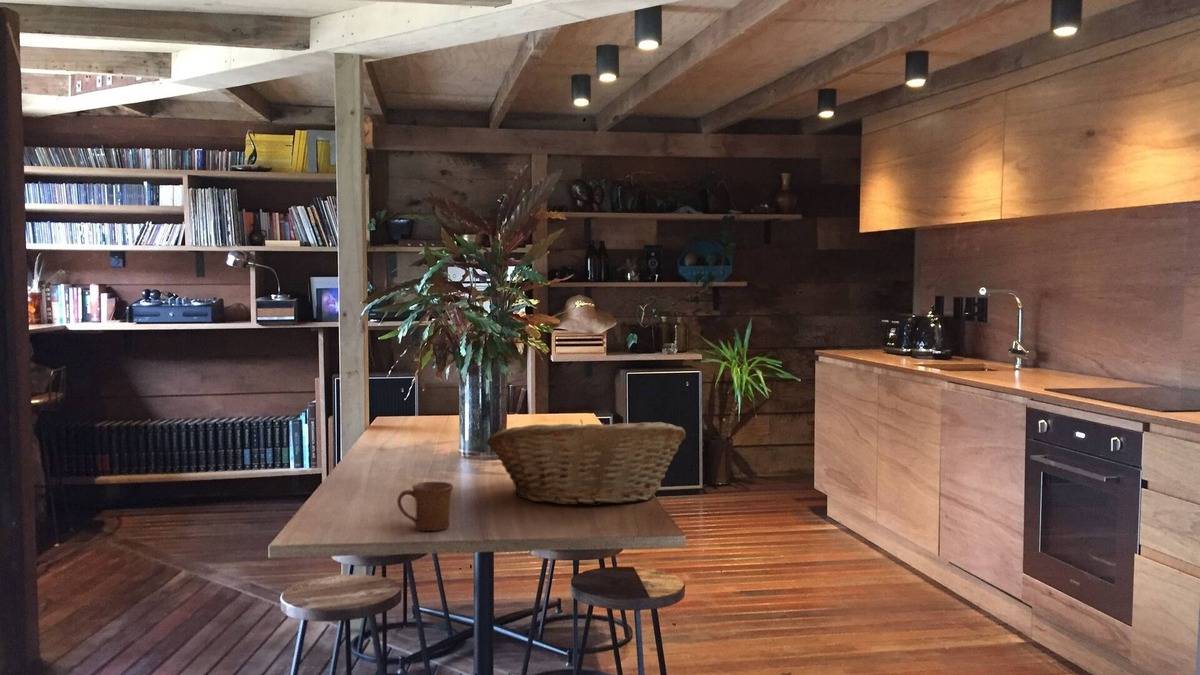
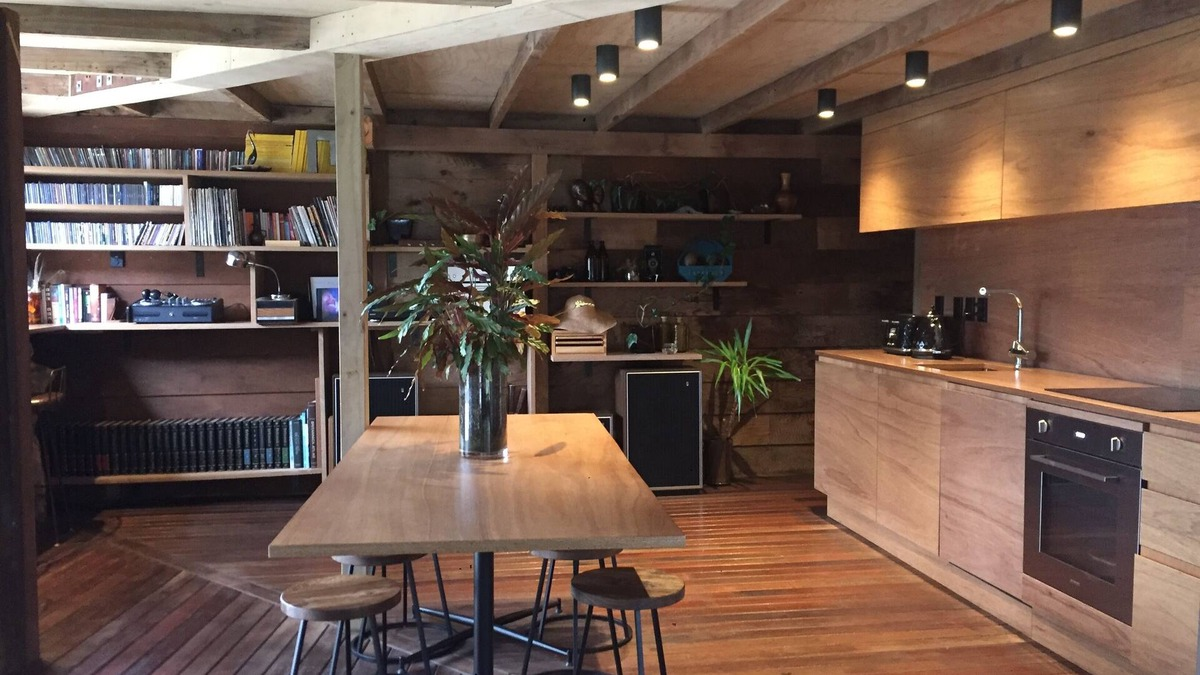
- mug [396,481,454,532]
- fruit basket [485,419,687,506]
